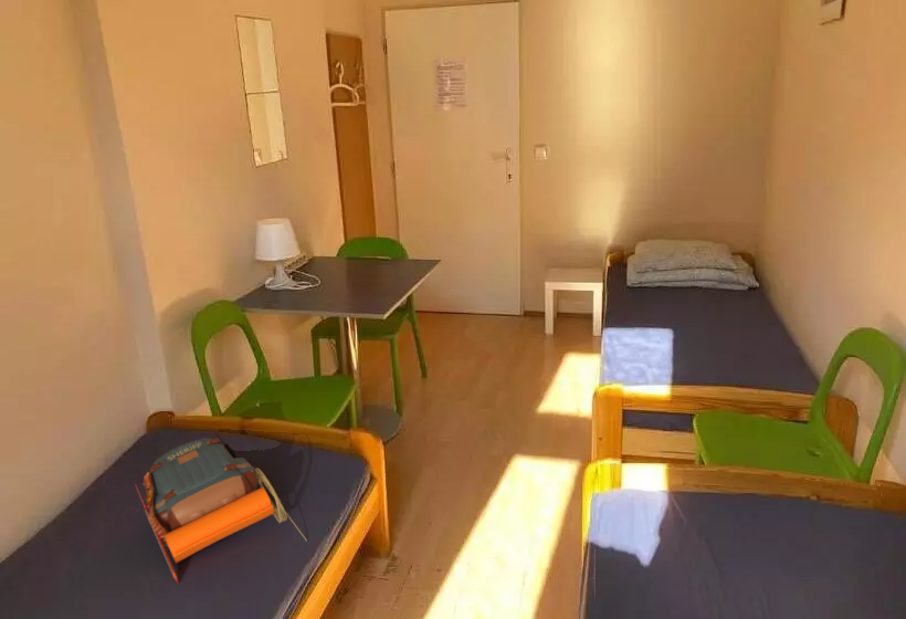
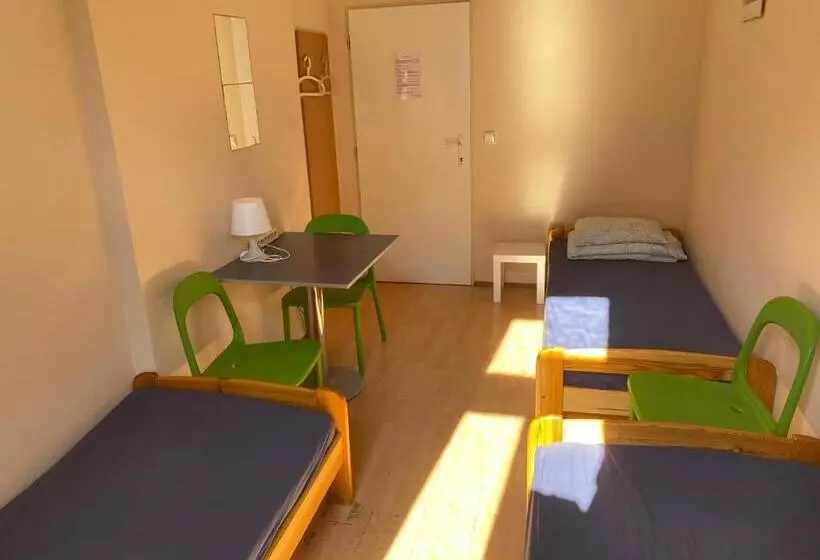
- backpack [135,430,308,585]
